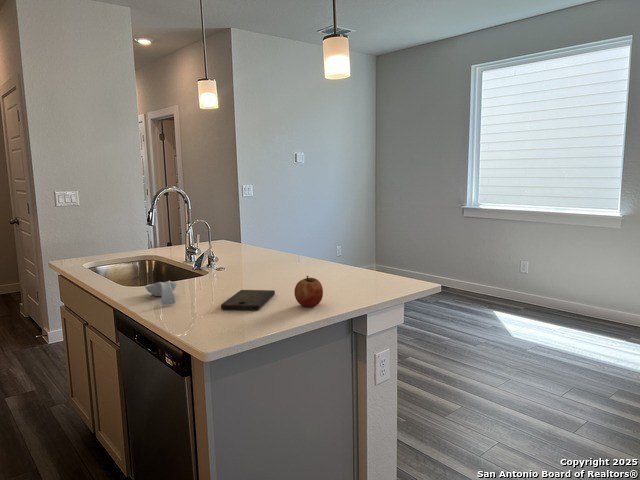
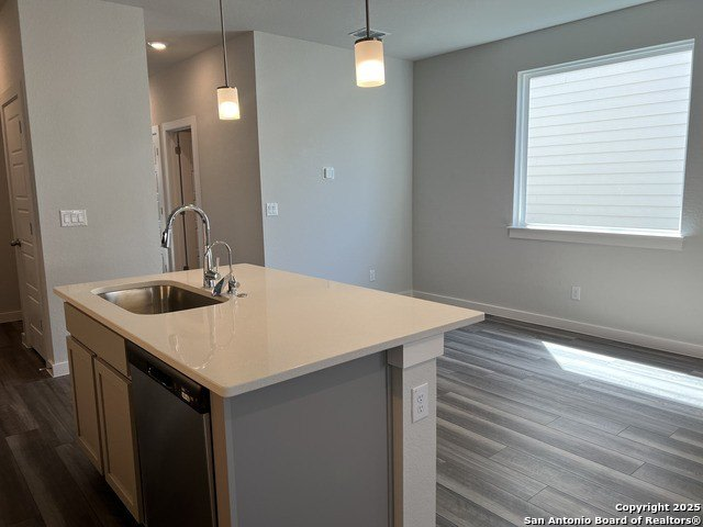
- spoon rest [144,280,178,306]
- fruit [293,275,324,308]
- cutting board [220,289,276,311]
